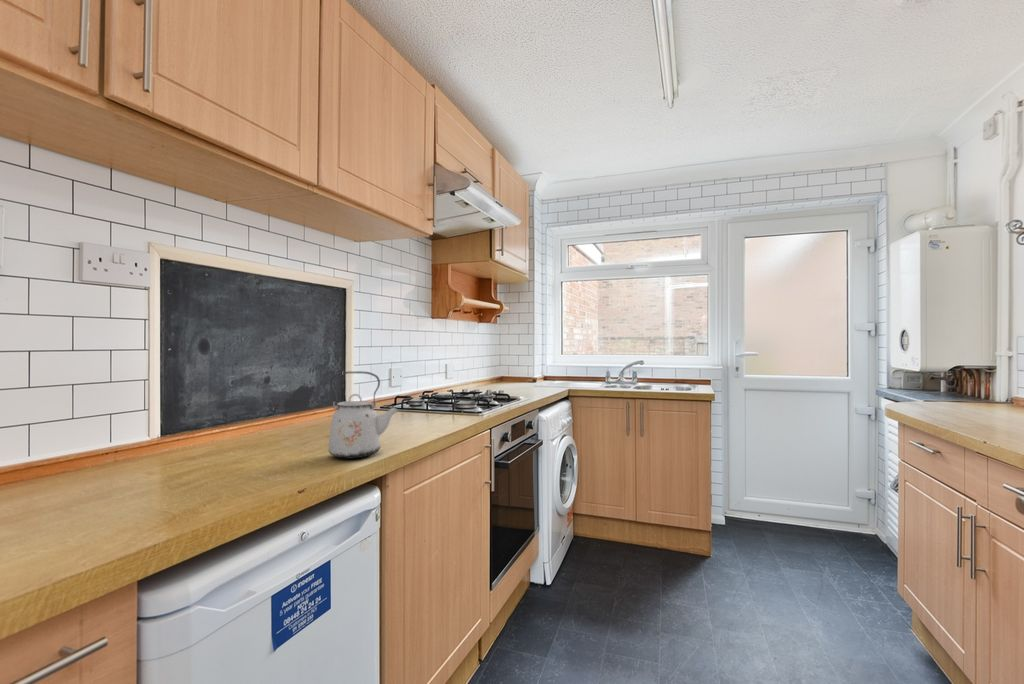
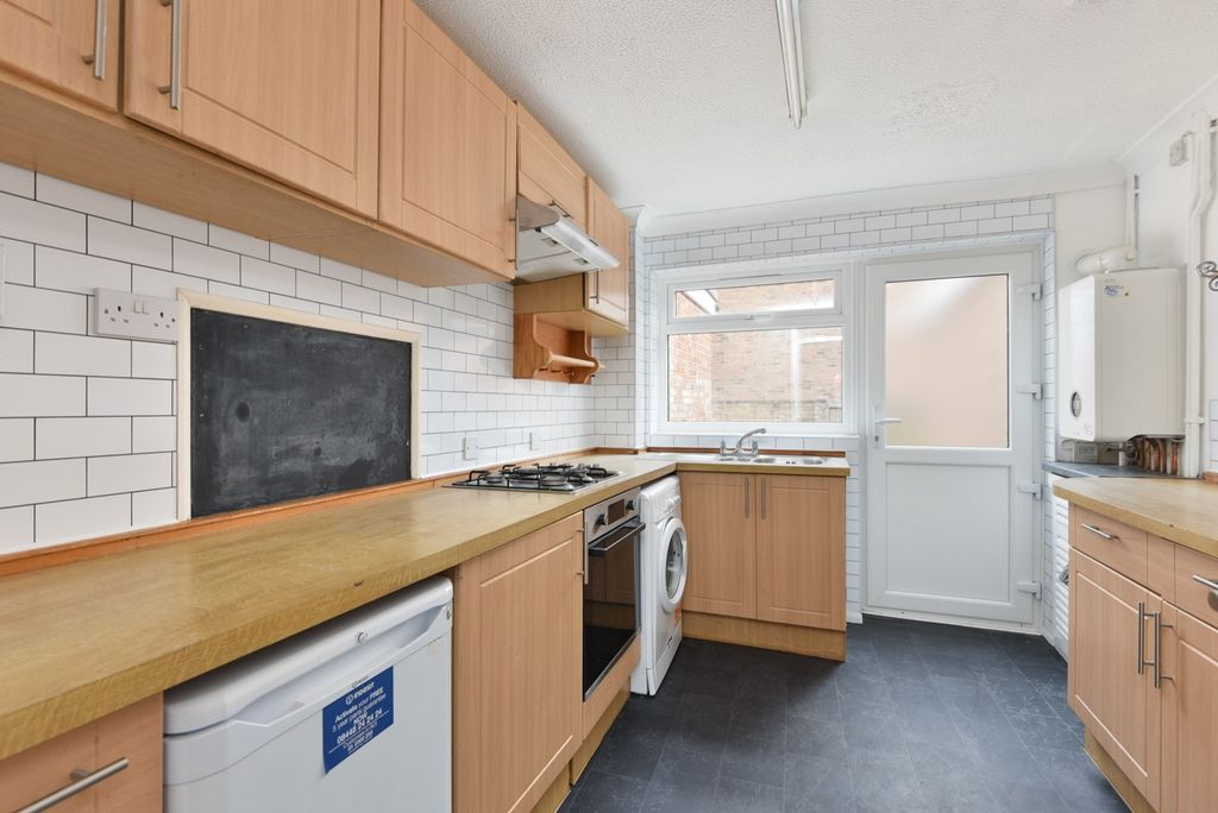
- kettle [327,370,401,460]
